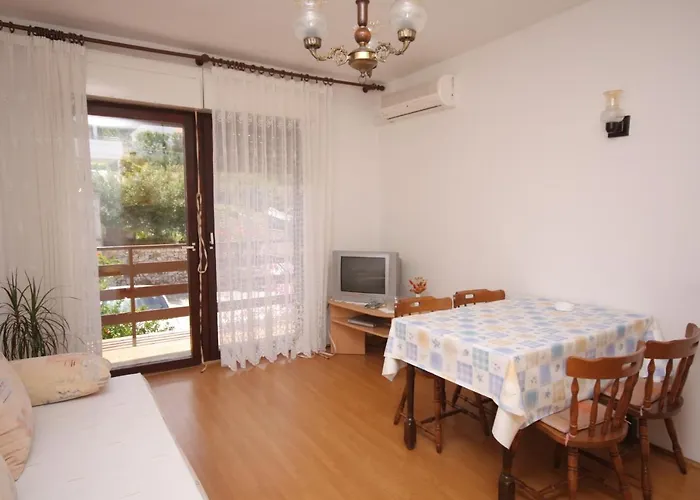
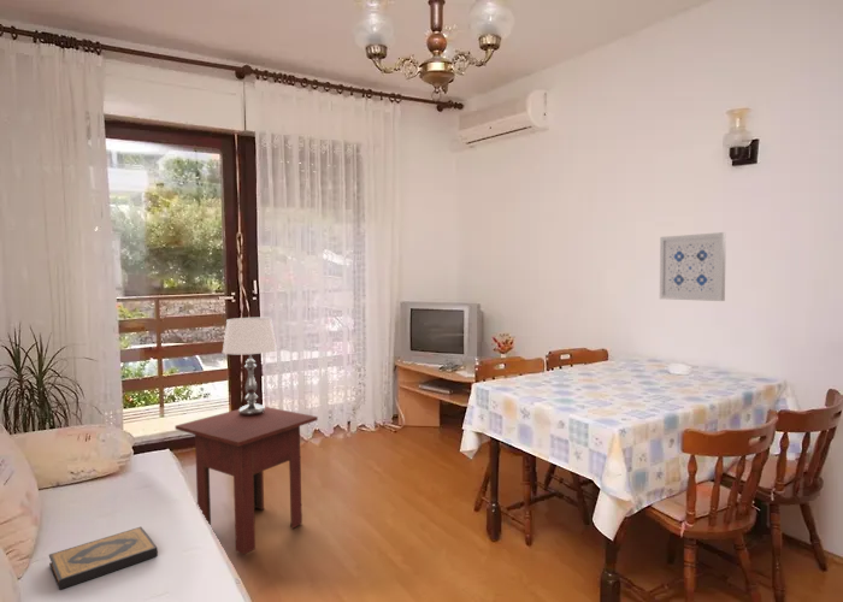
+ side table [175,406,319,555]
+ table lamp [222,317,278,417]
+ wall art [659,231,727,302]
+ hardback book [48,526,159,591]
